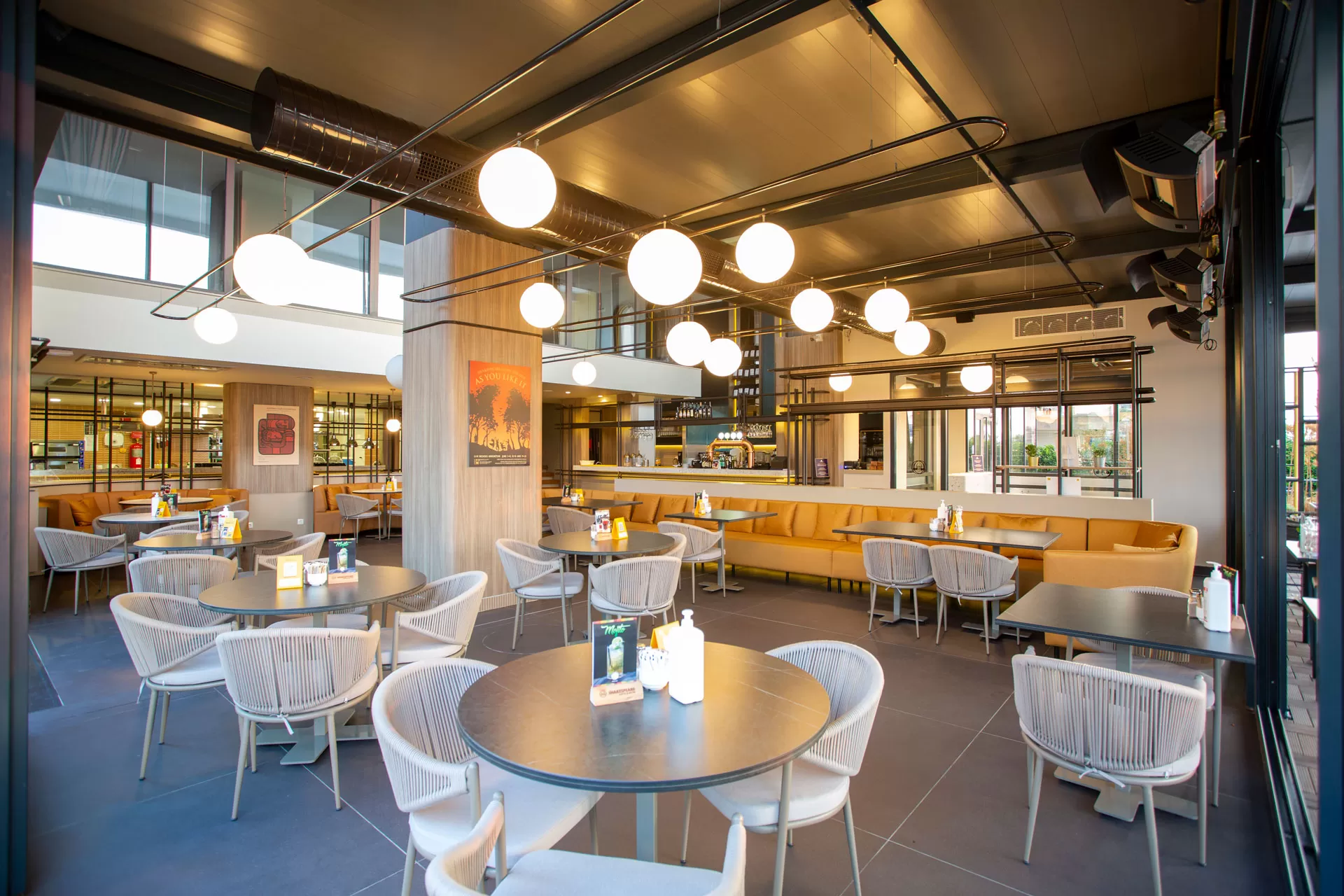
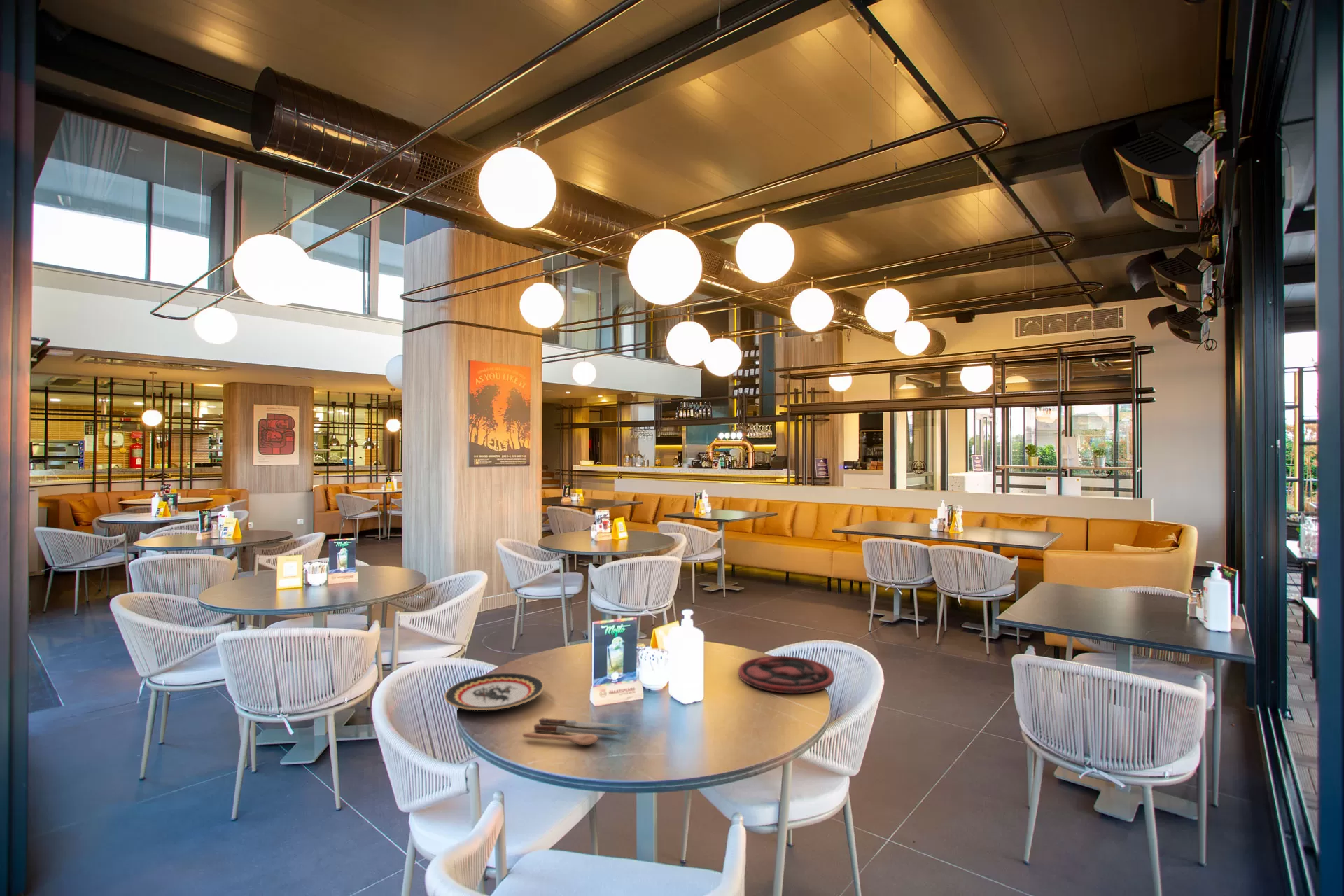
+ spoon [522,717,629,746]
+ plate [738,655,835,694]
+ plate [444,673,545,711]
